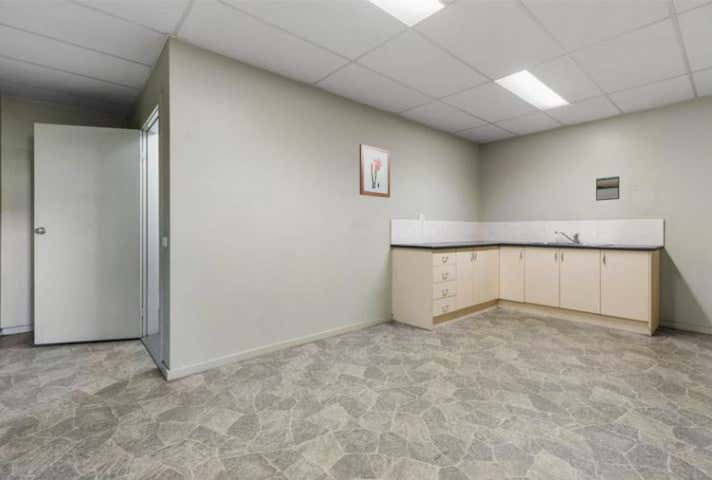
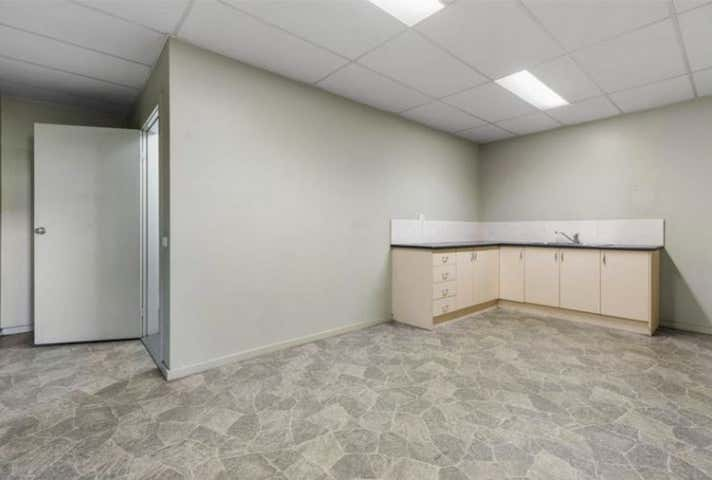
- calendar [595,175,620,202]
- wall art [358,143,391,199]
